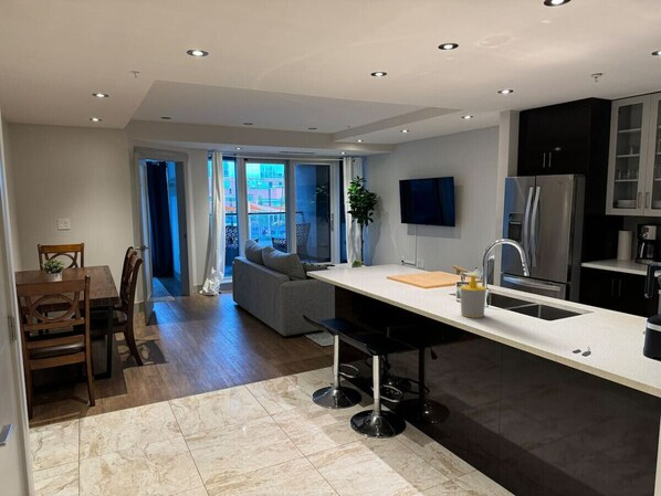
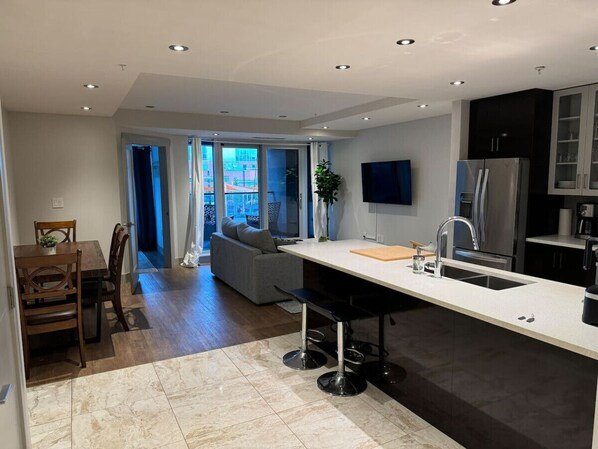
- soap bottle [459,274,487,319]
